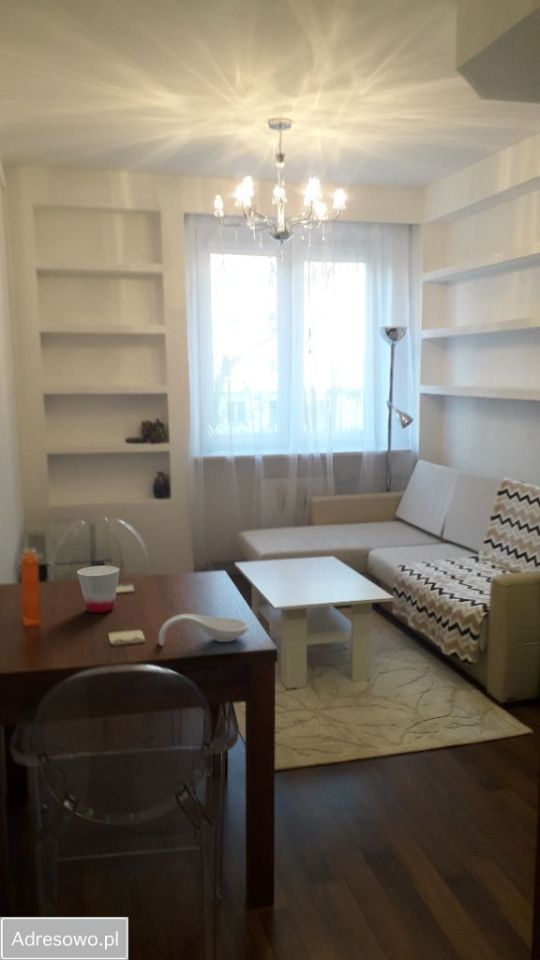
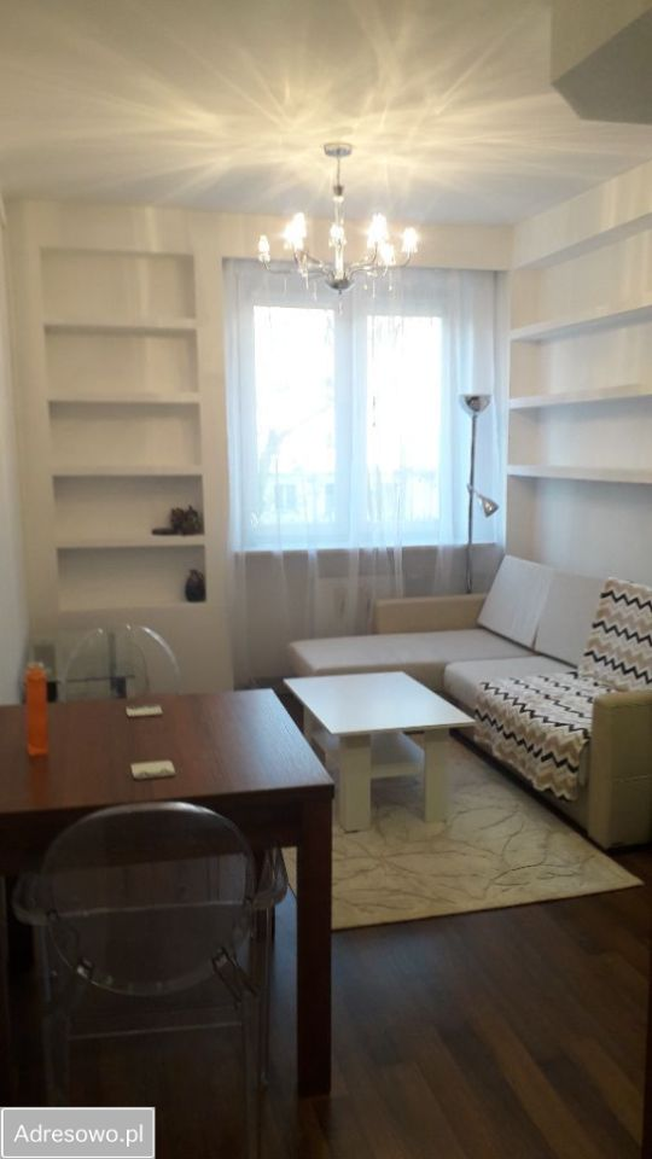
- spoon rest [158,613,250,647]
- cup [76,564,121,614]
